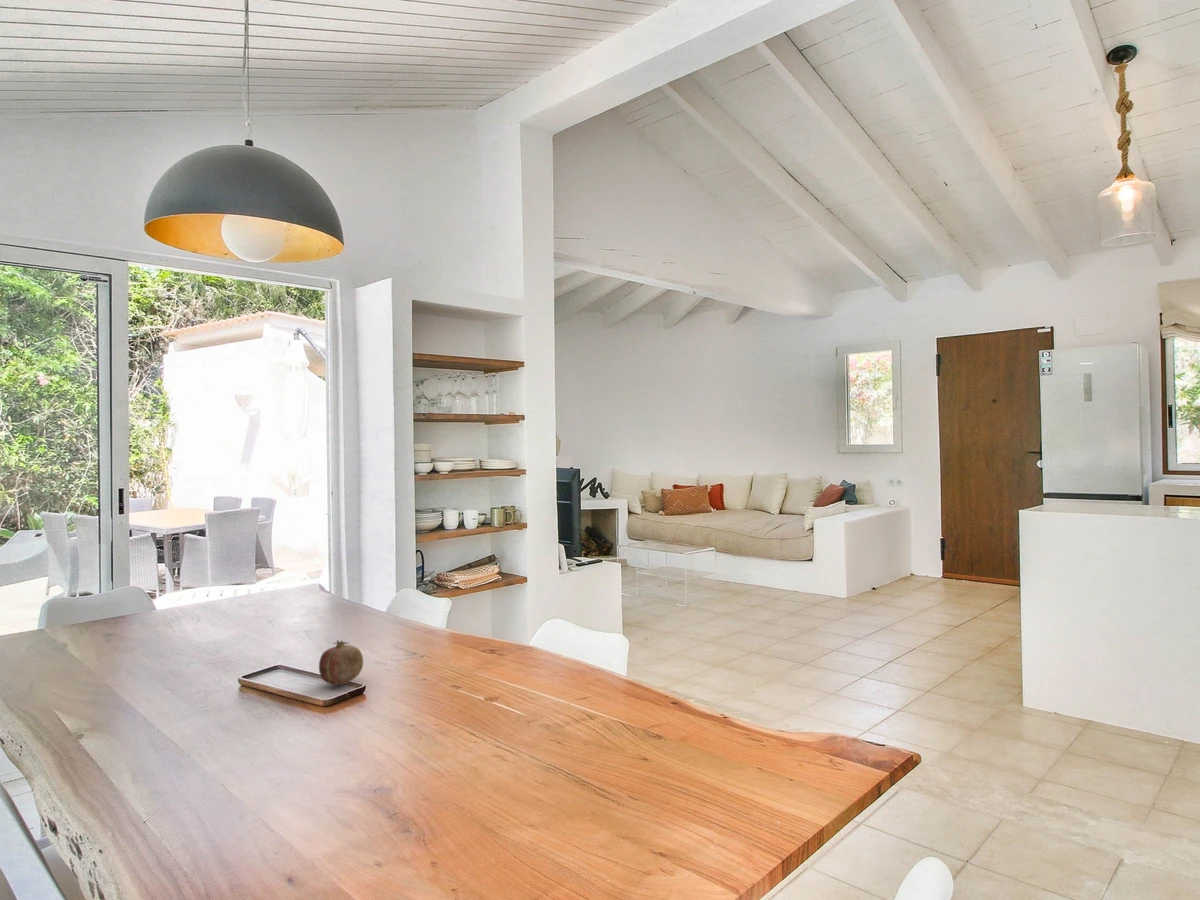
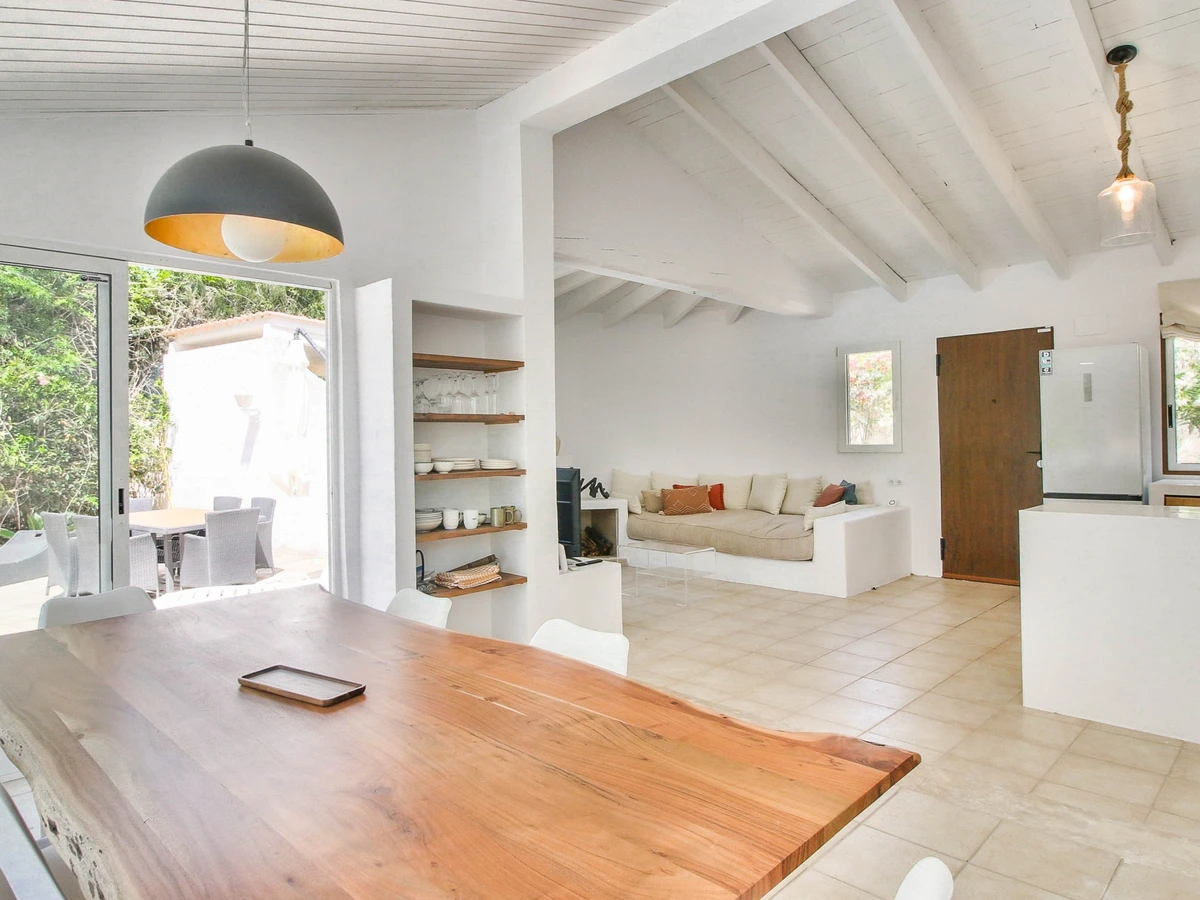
- fruit [318,639,364,686]
